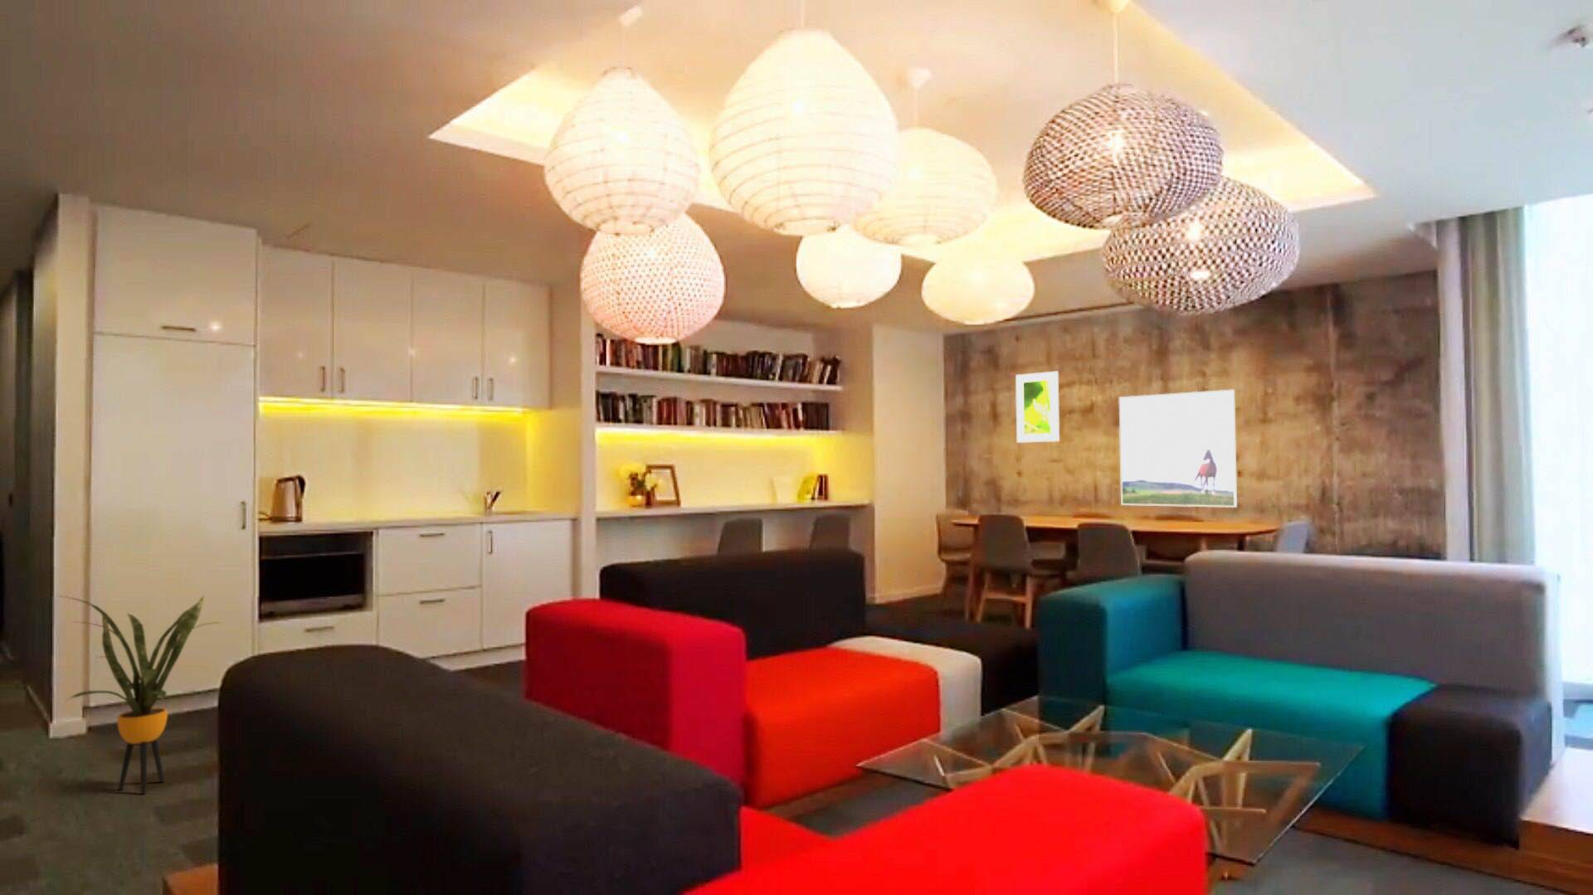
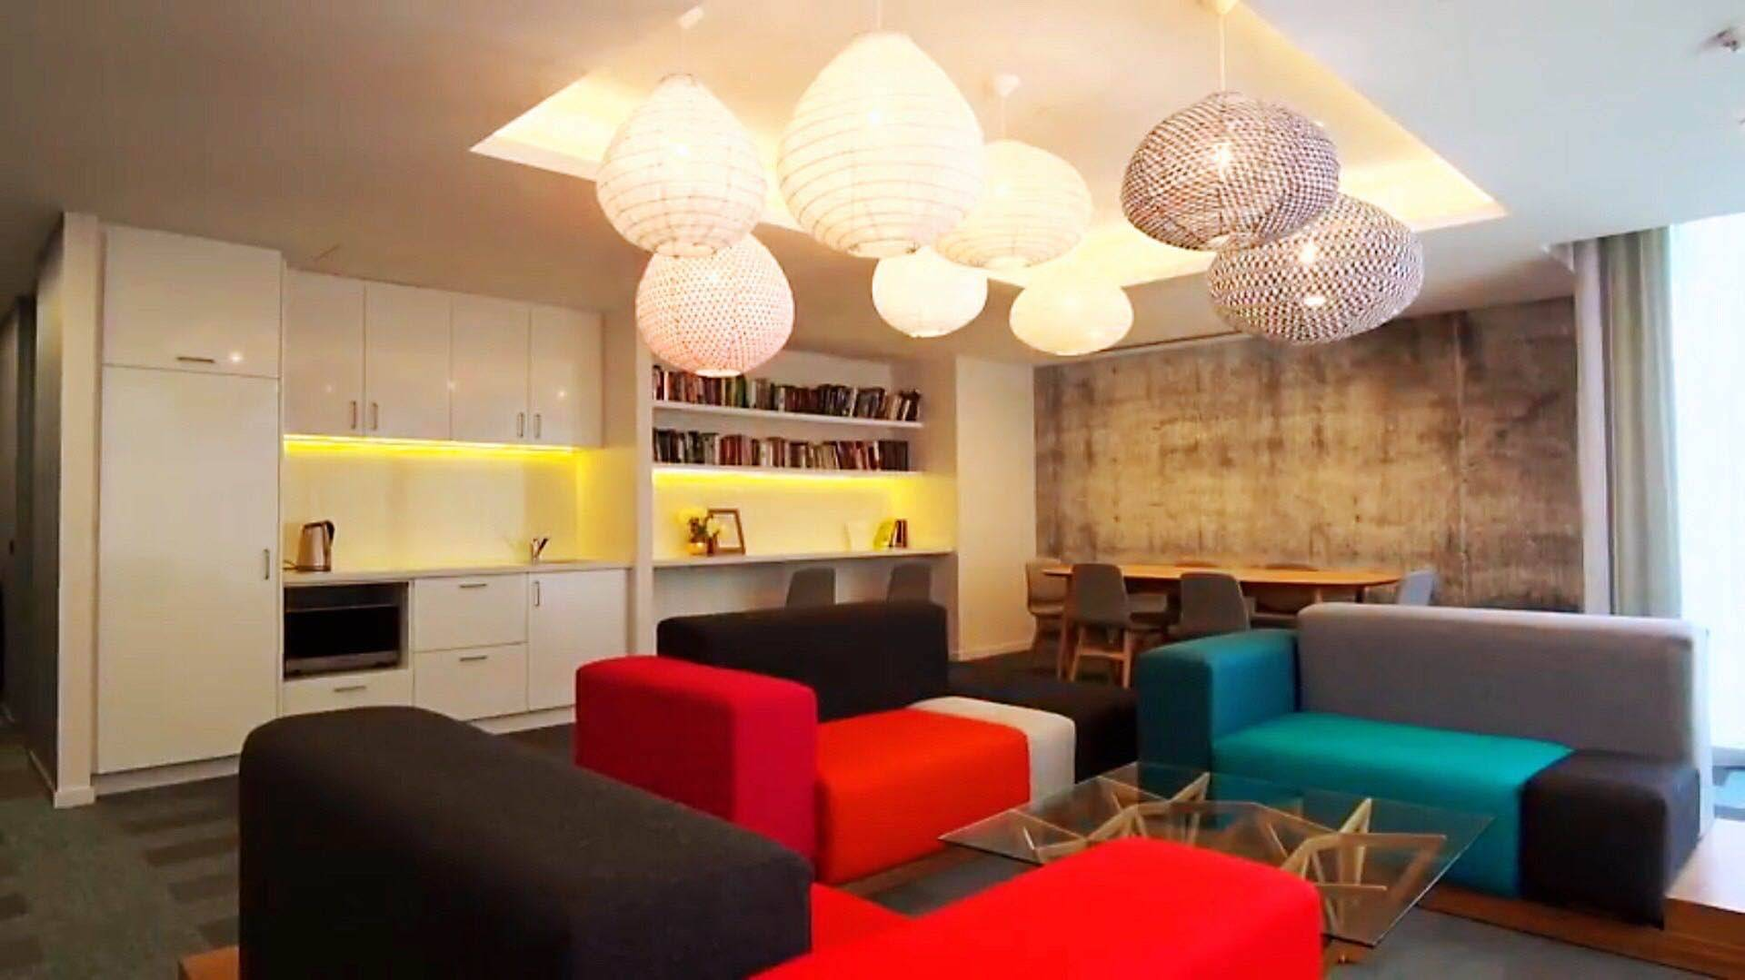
- house plant [57,595,223,794]
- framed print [1014,370,1060,444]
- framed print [1118,390,1237,509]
